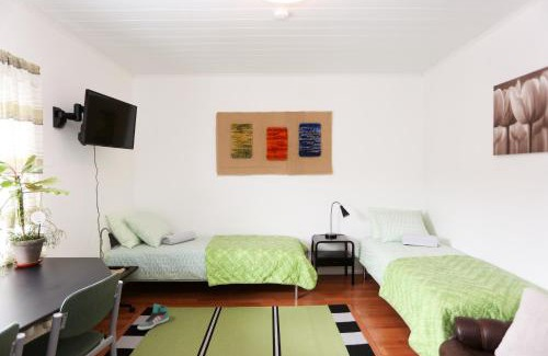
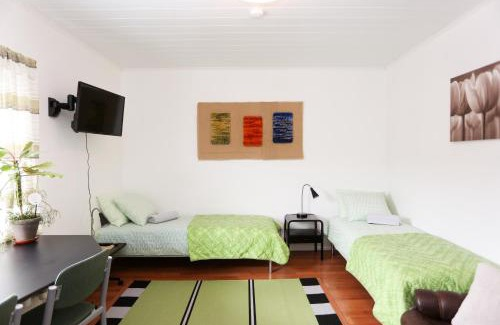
- sneaker [137,302,170,332]
